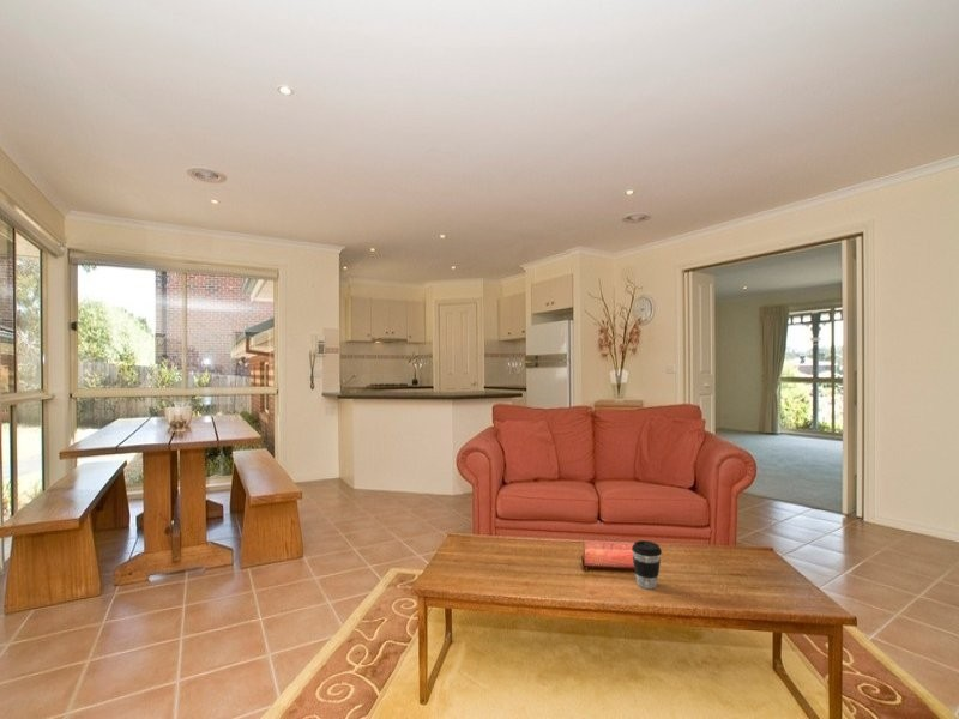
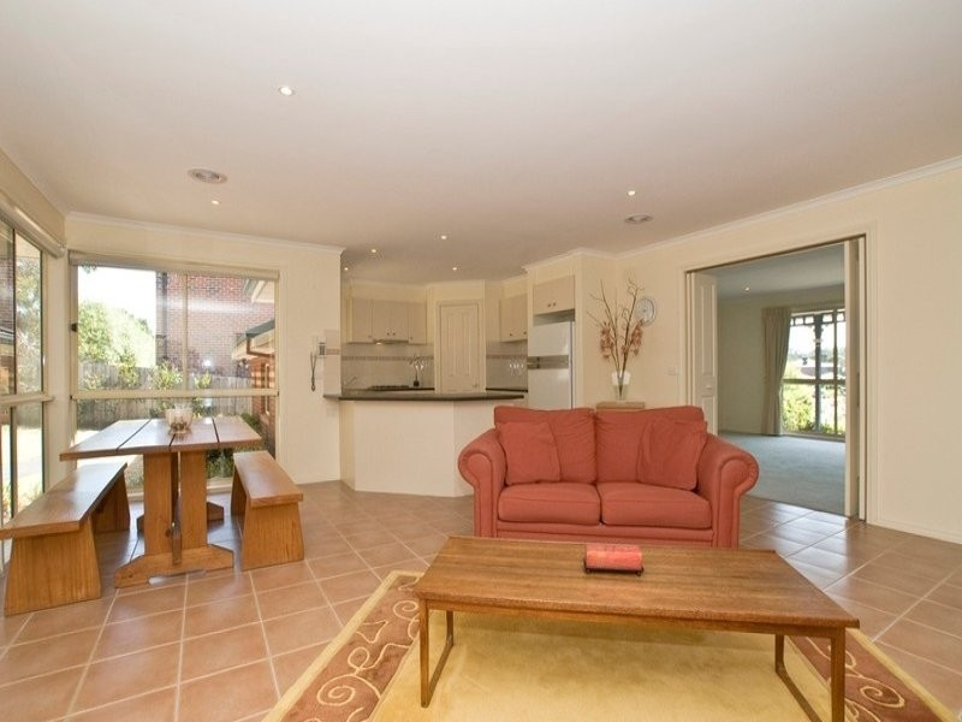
- coffee cup [631,539,663,590]
